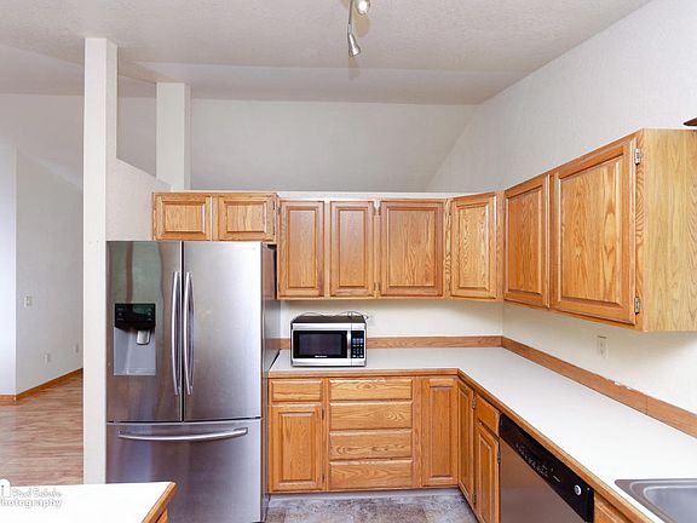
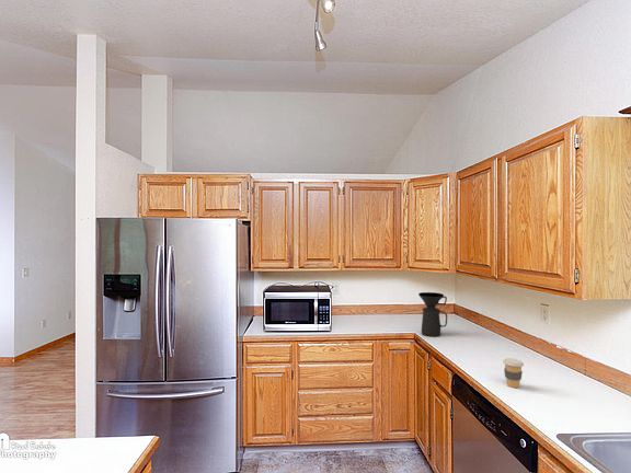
+ coffee maker [417,291,448,337]
+ coffee cup [502,357,525,389]
